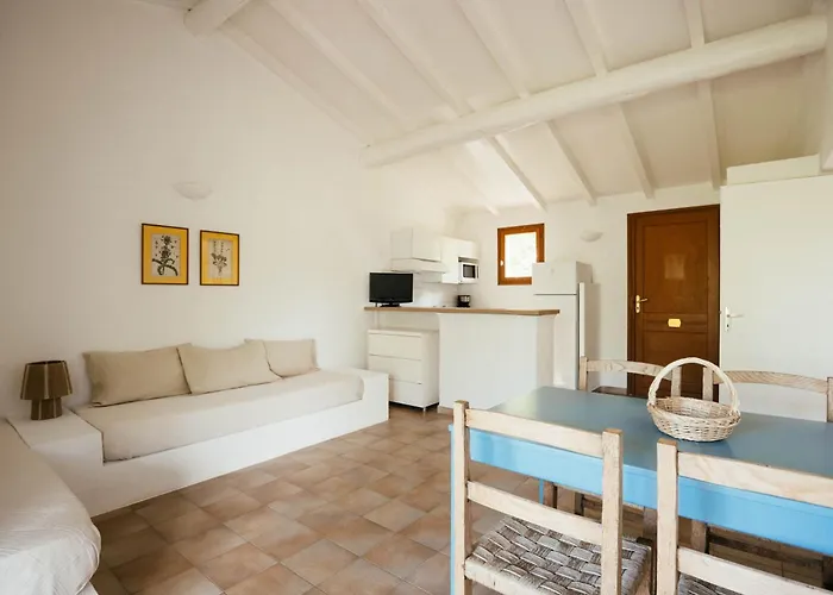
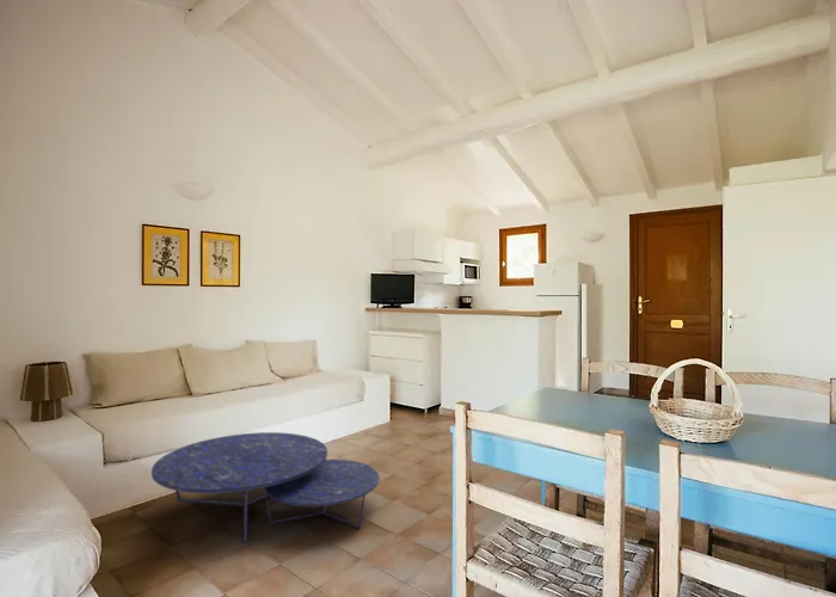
+ nesting table [150,431,380,543]
